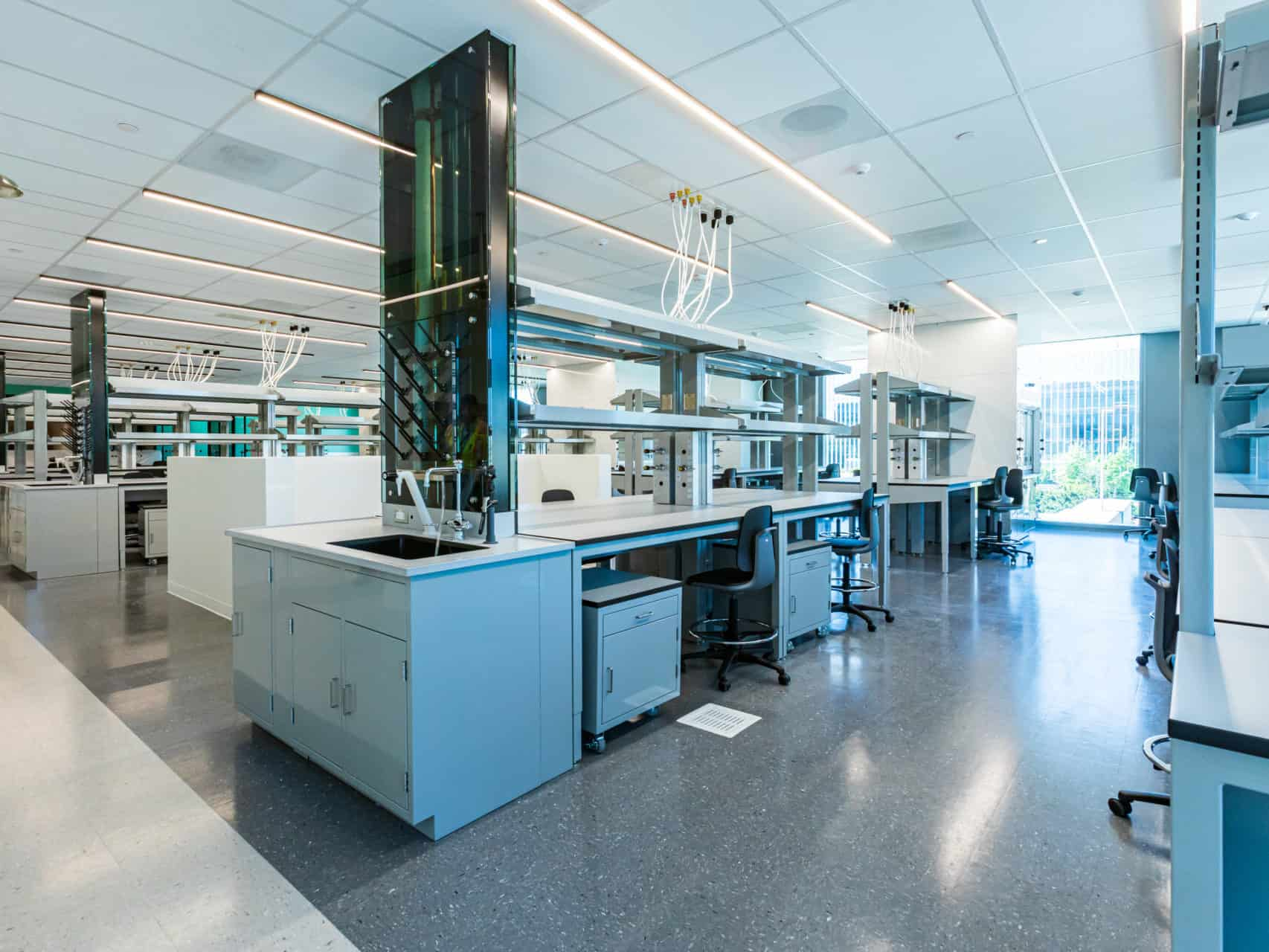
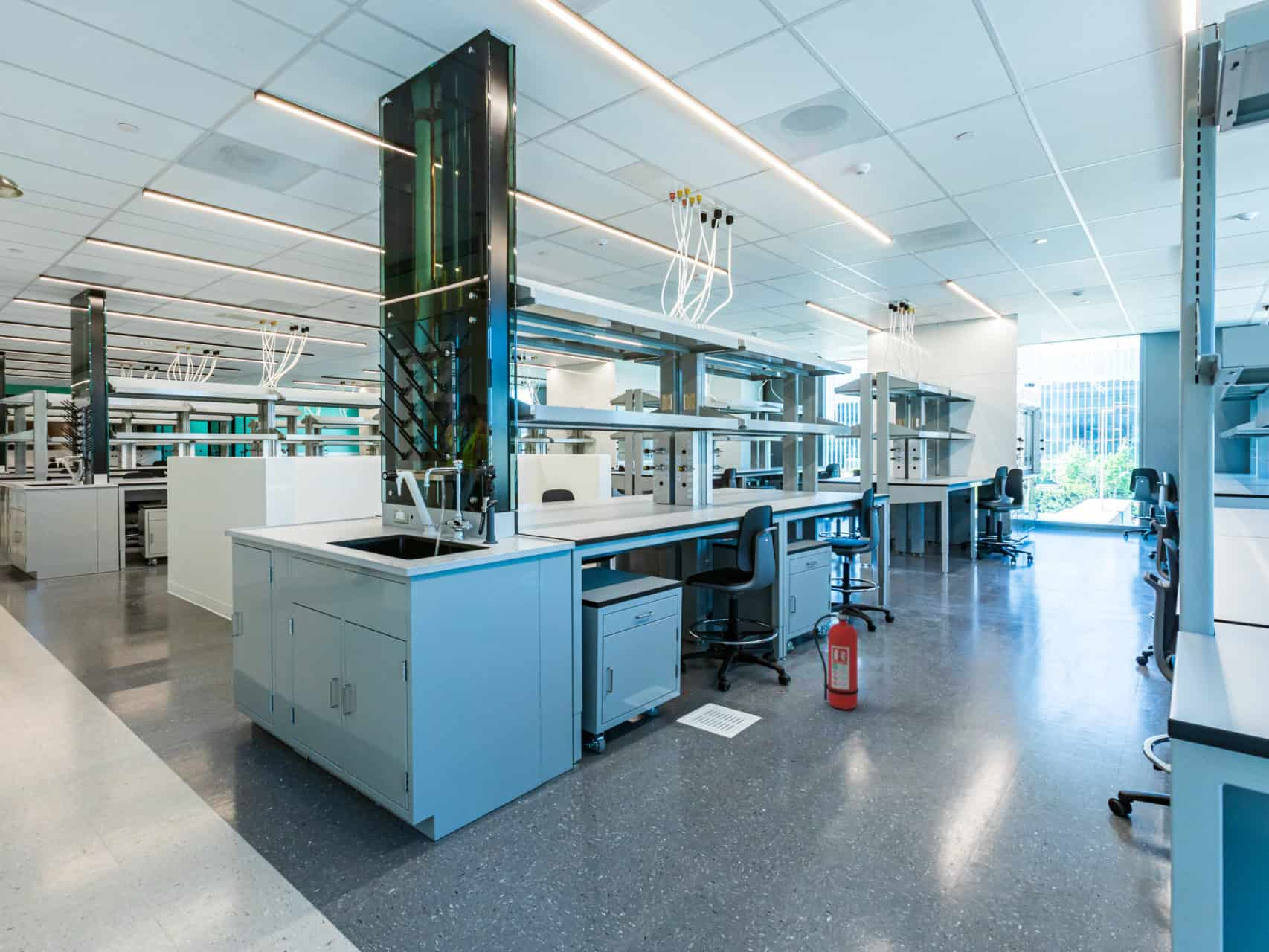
+ fire extinguisher [812,603,868,710]
